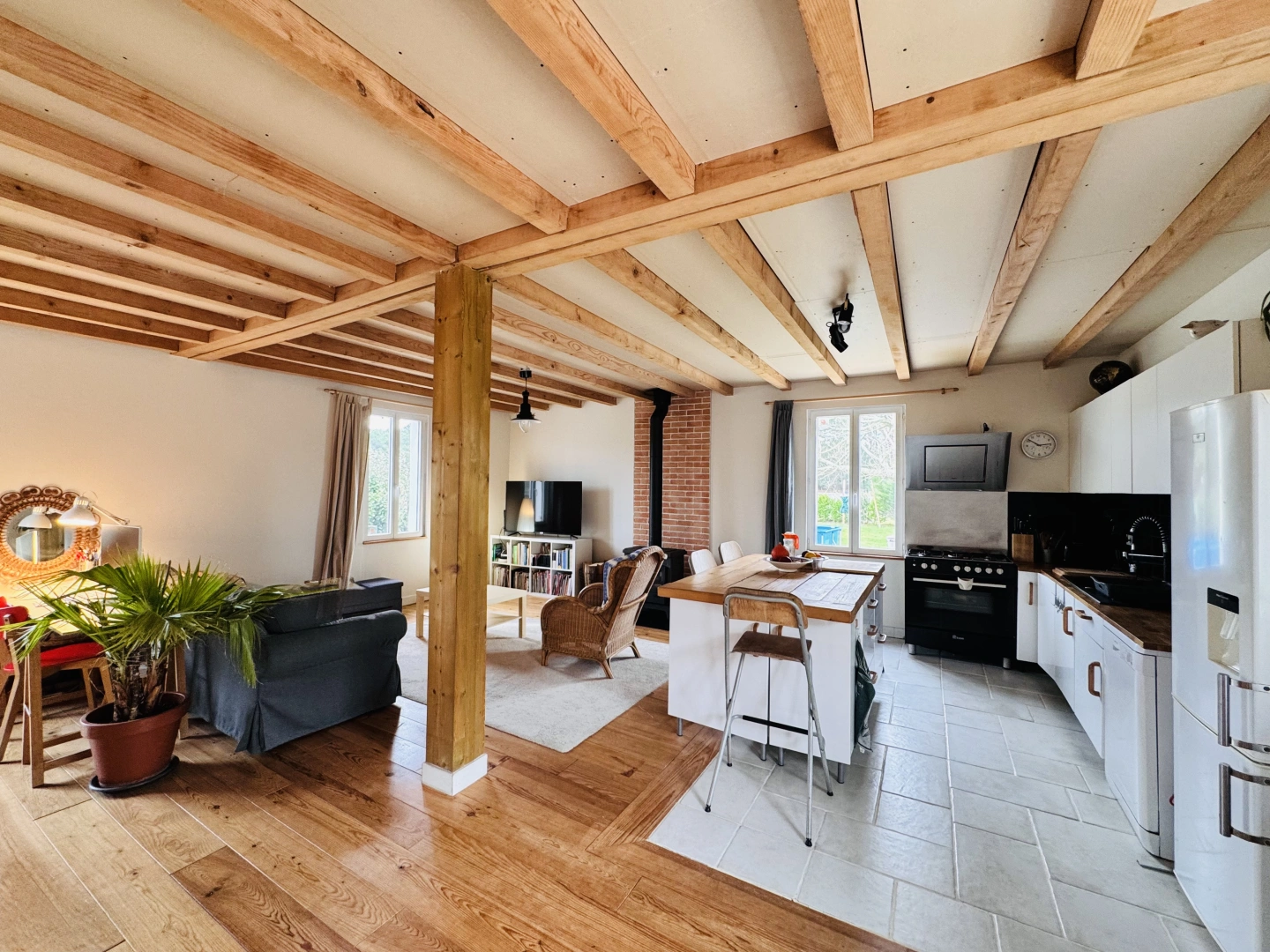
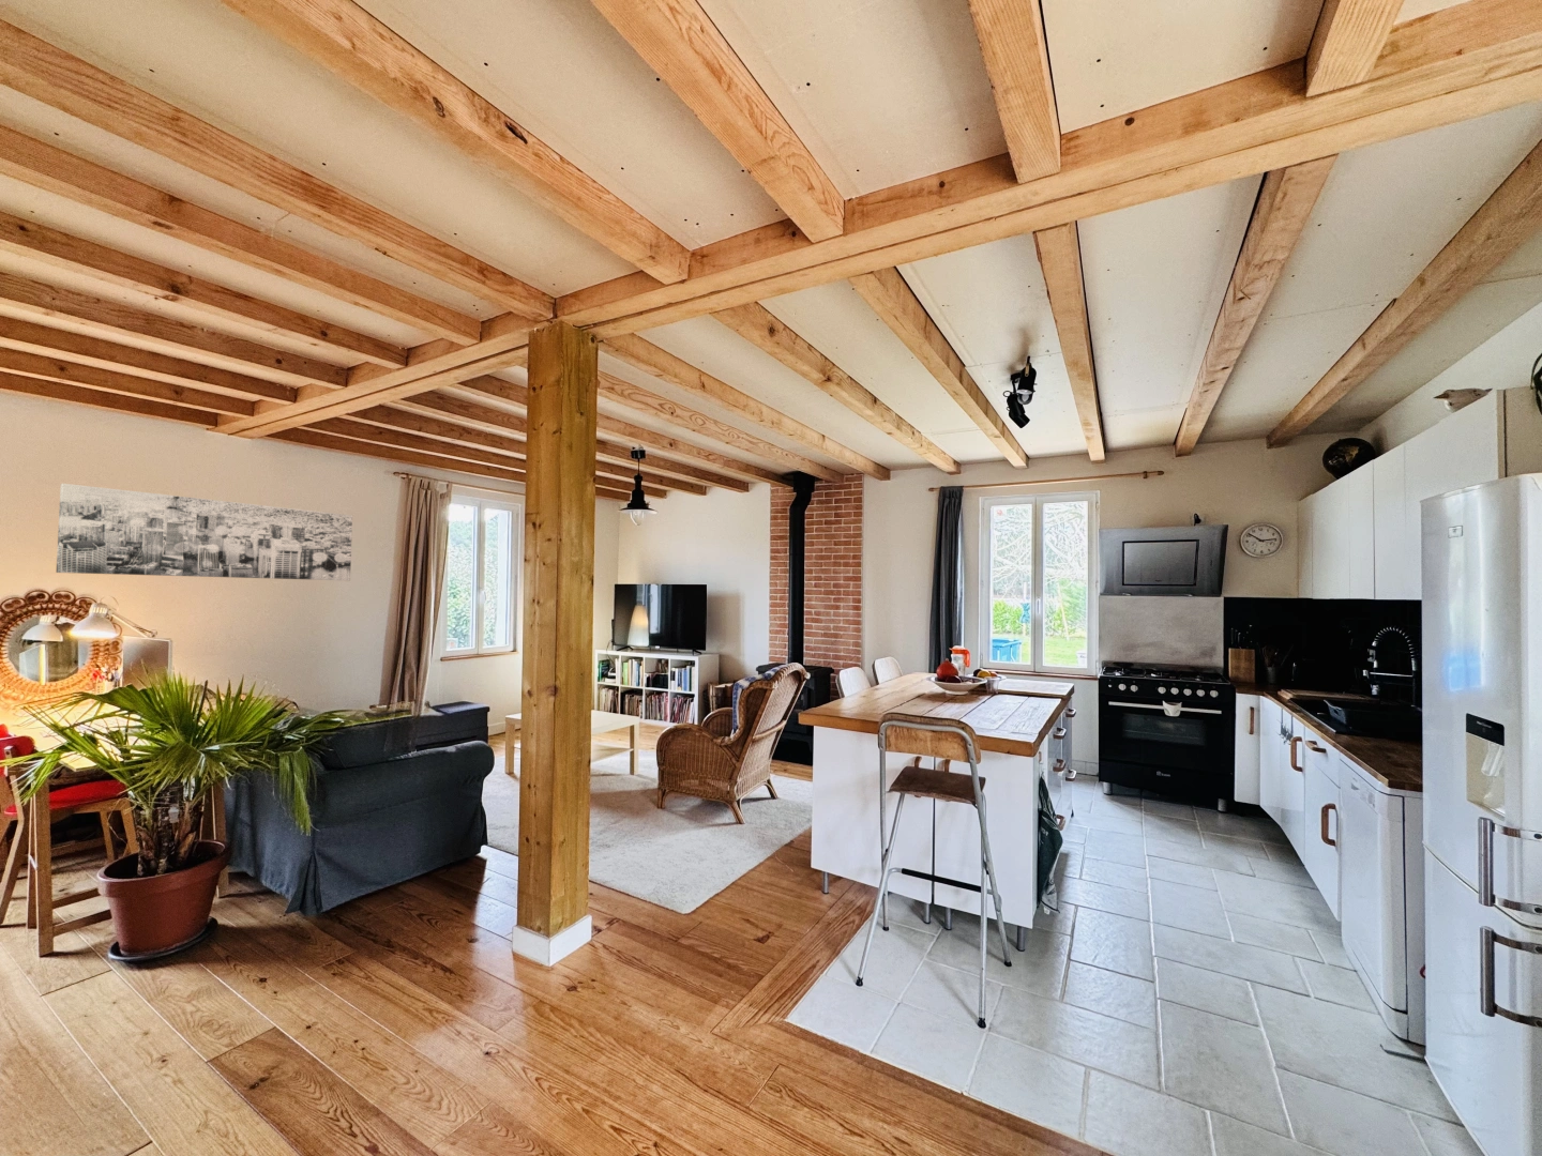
+ wall art [55,483,353,582]
